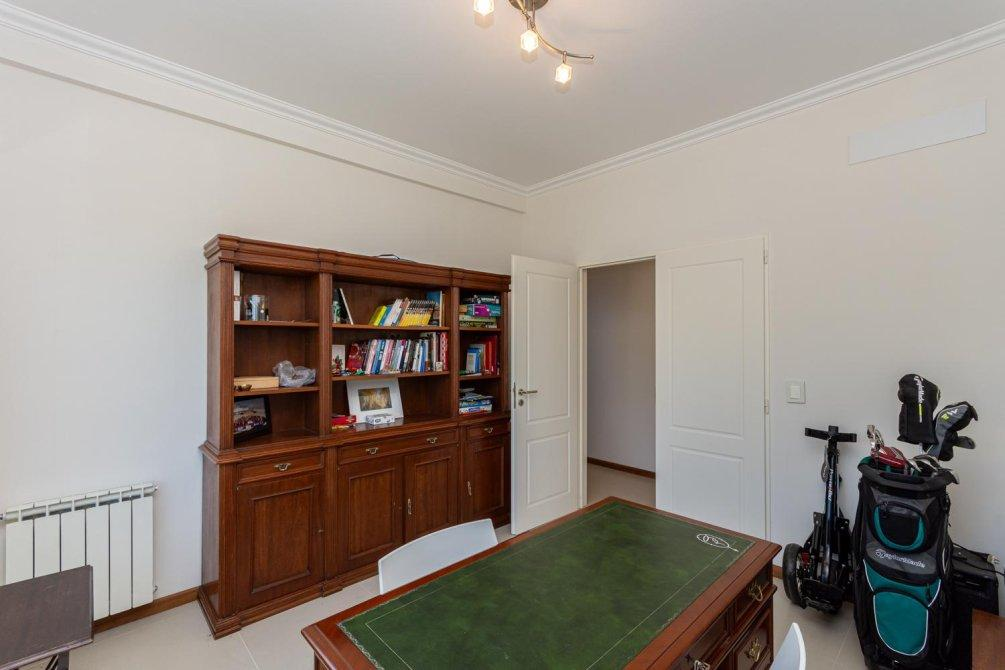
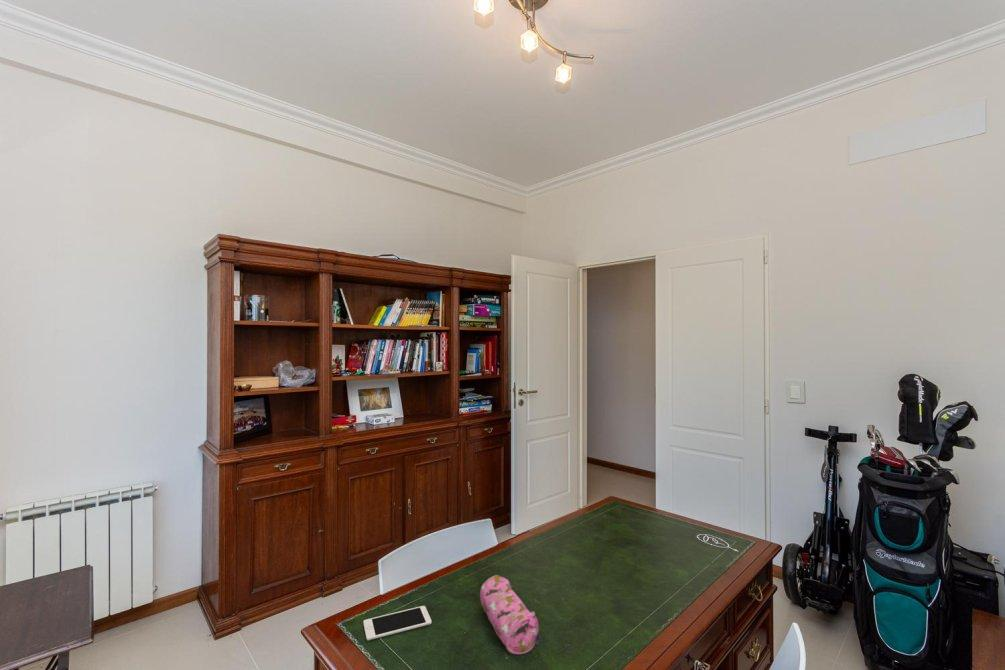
+ pencil case [479,574,541,655]
+ cell phone [362,605,432,641]
